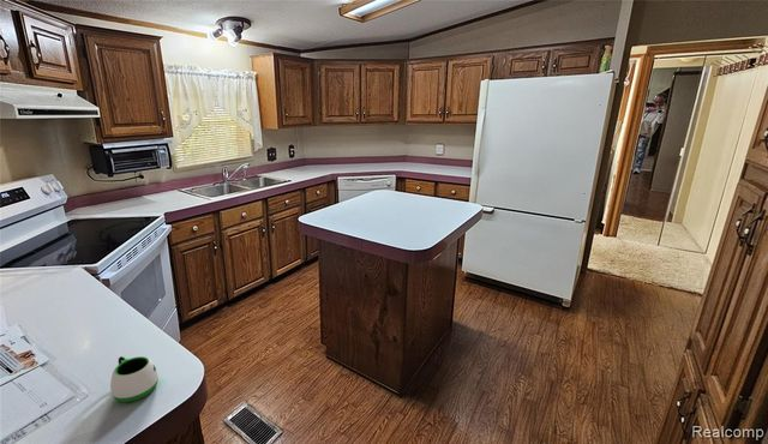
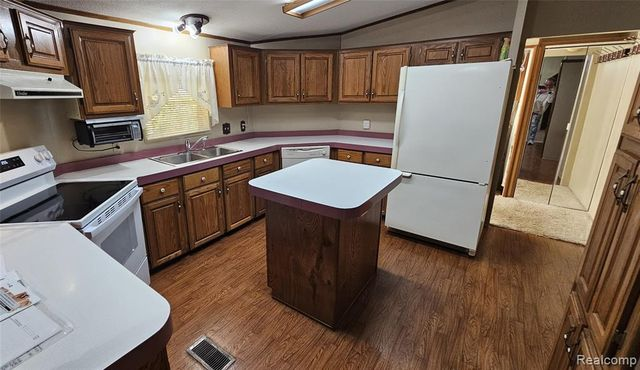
- mug [109,355,160,403]
